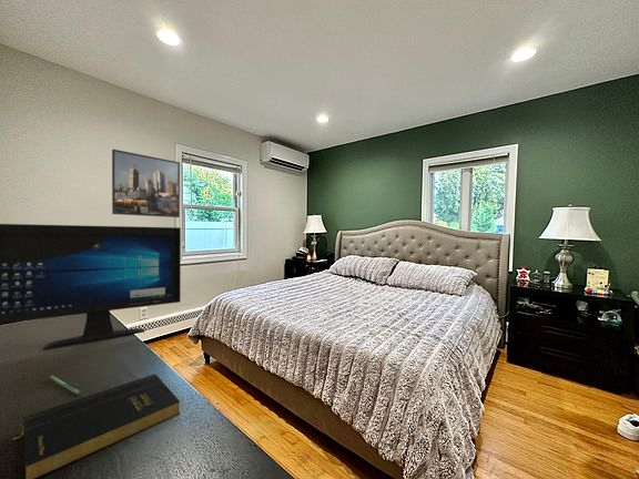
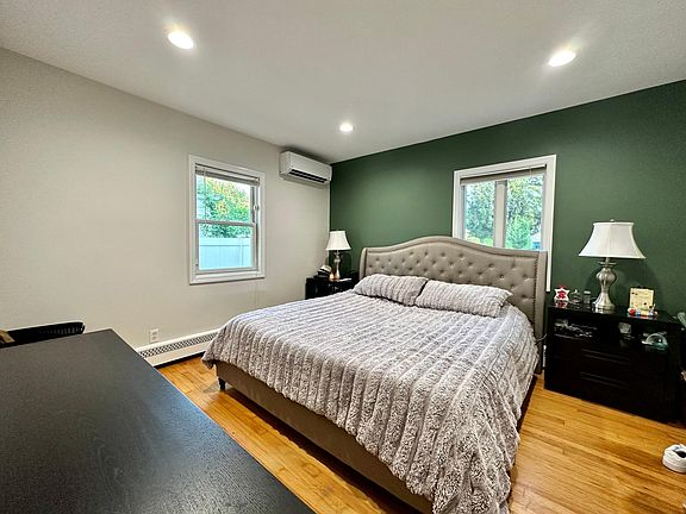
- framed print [111,149,181,218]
- computer monitor [0,223,182,349]
- book [11,373,181,479]
- pen [49,375,82,396]
